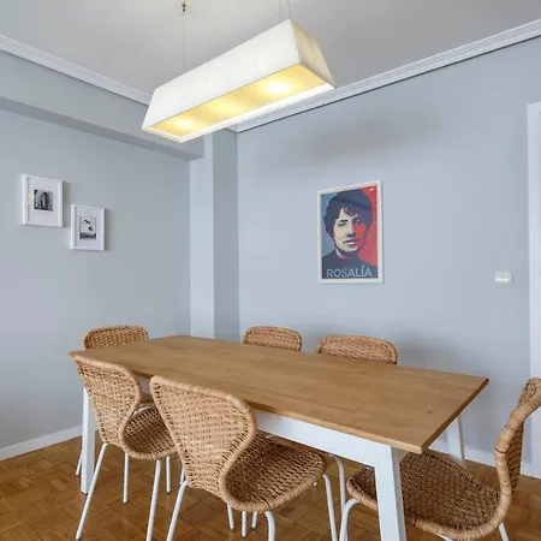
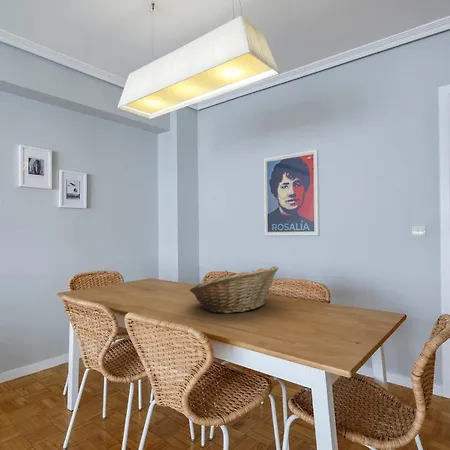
+ fruit basket [189,265,280,314]
